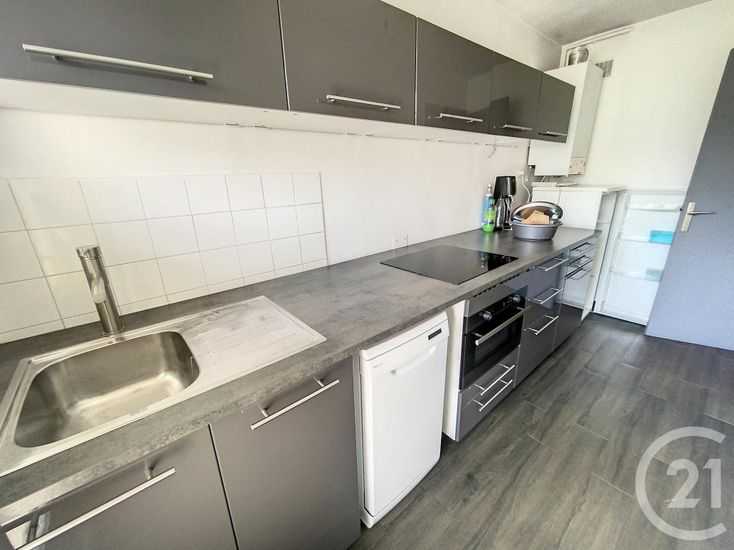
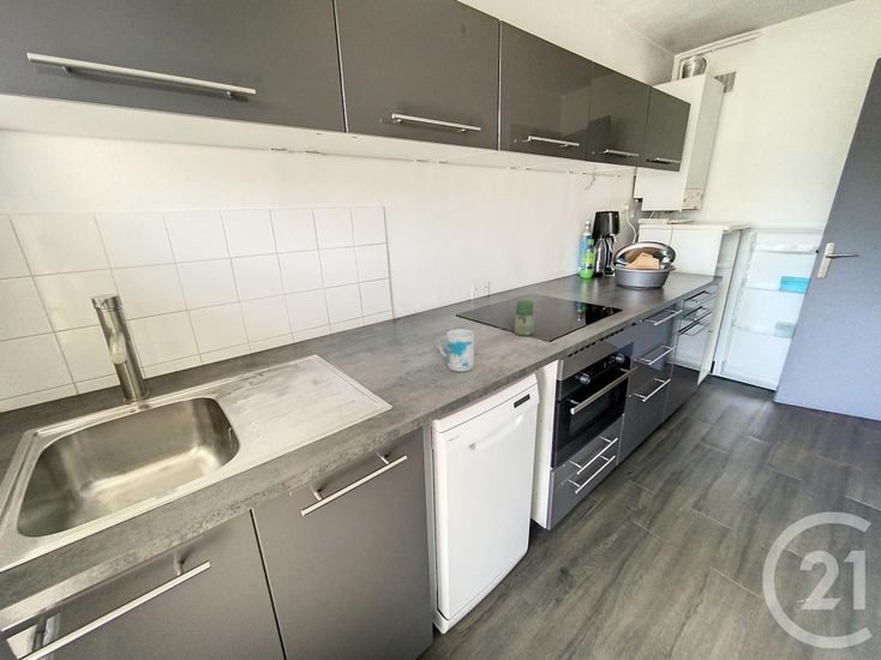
+ jar [513,300,535,337]
+ mug [437,328,475,373]
